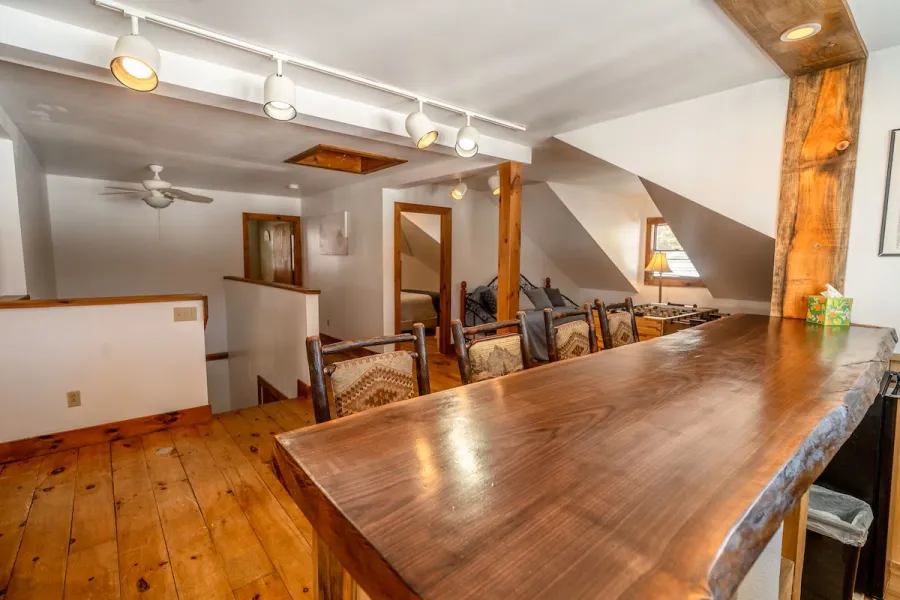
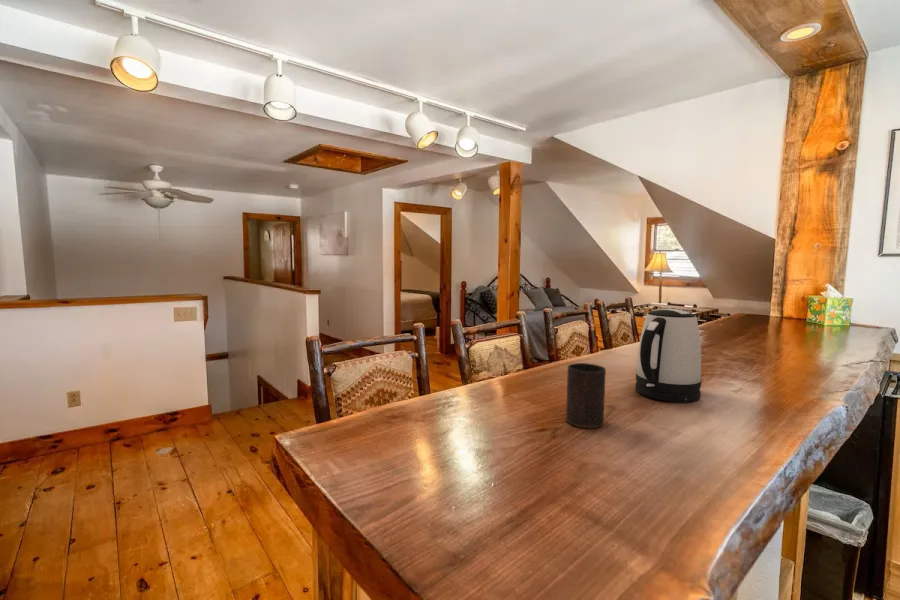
+ cup [565,362,607,429]
+ kettle [634,308,702,403]
